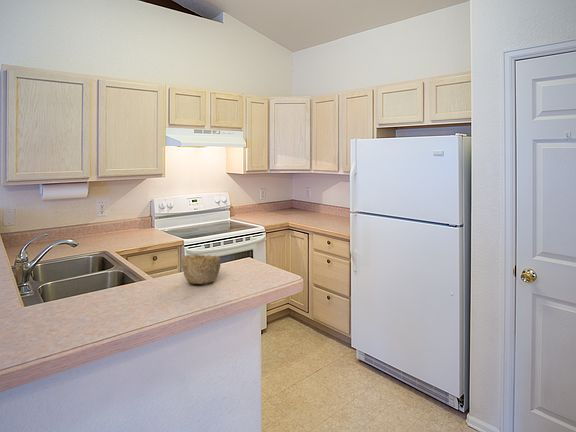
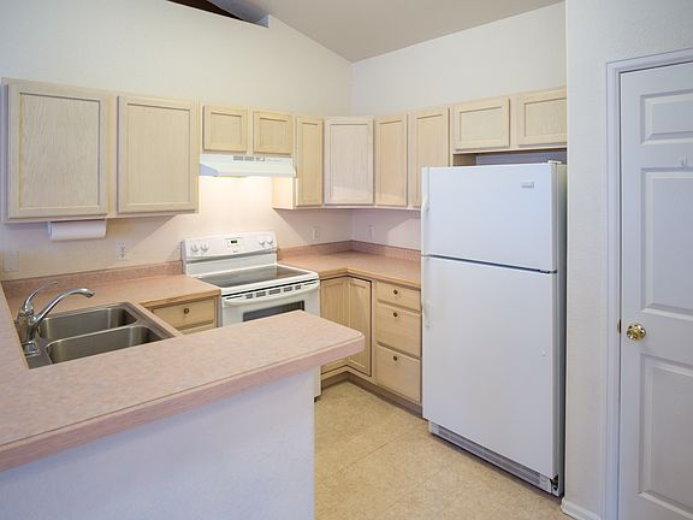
- bowl [181,254,222,285]
